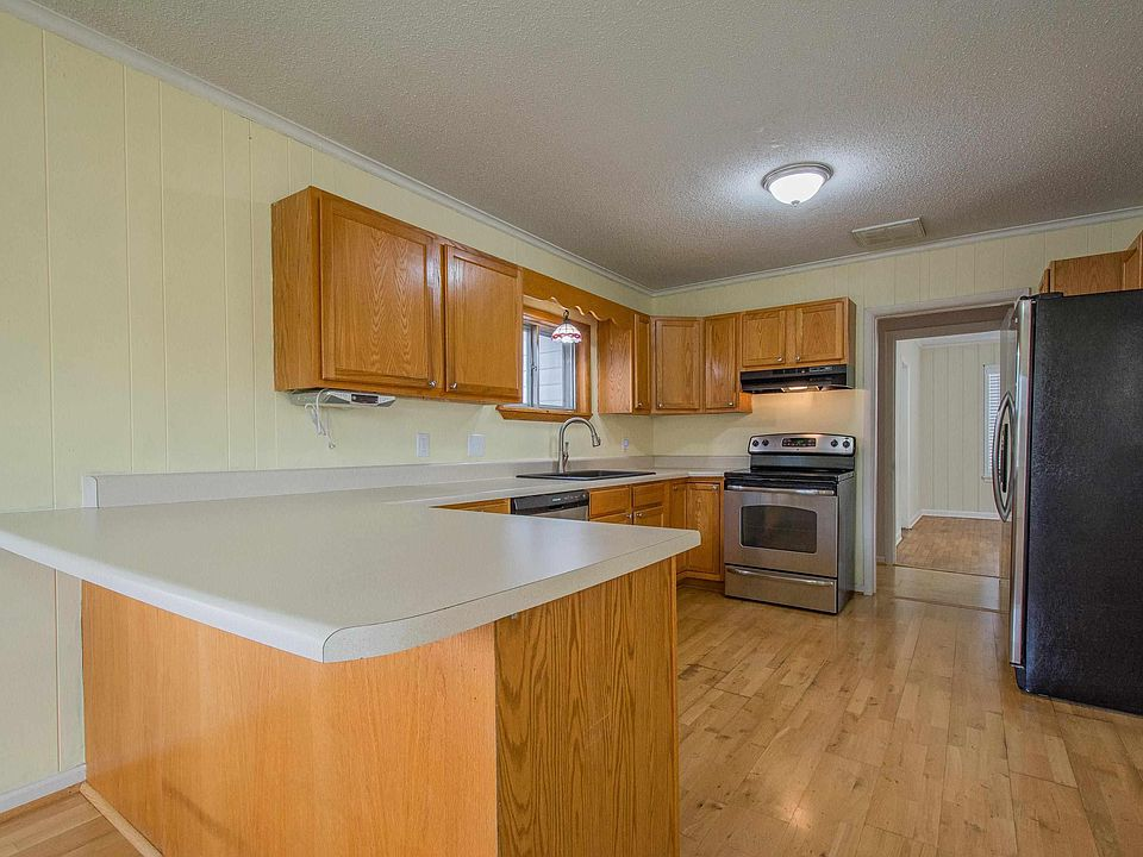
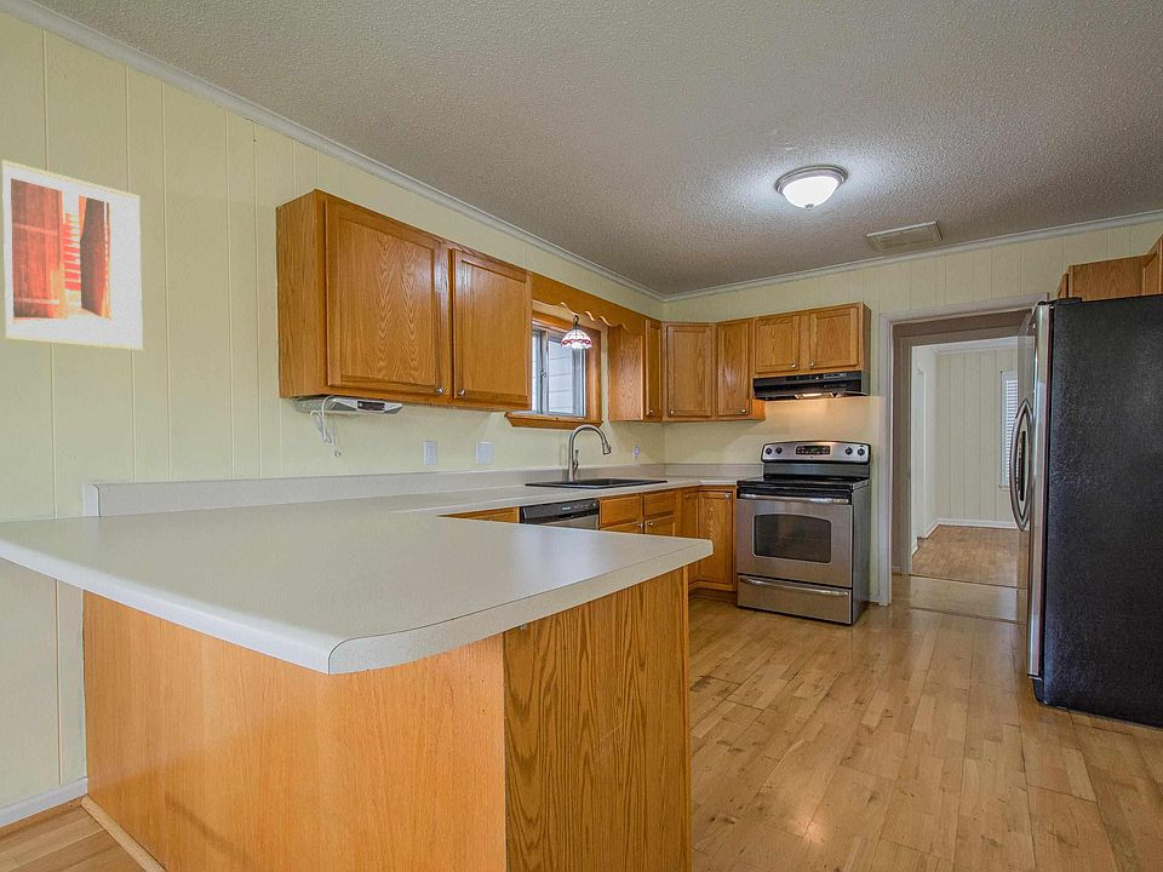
+ wall art [1,159,144,351]
